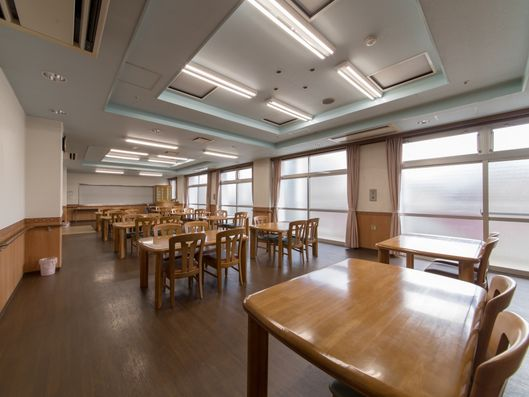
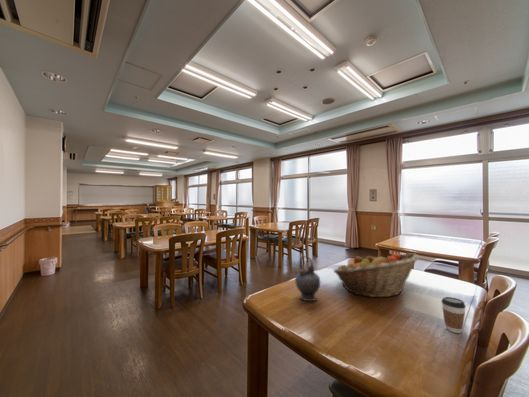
+ coffee cup [441,296,467,334]
+ teapot [293,254,321,302]
+ fruit basket [333,252,420,298]
